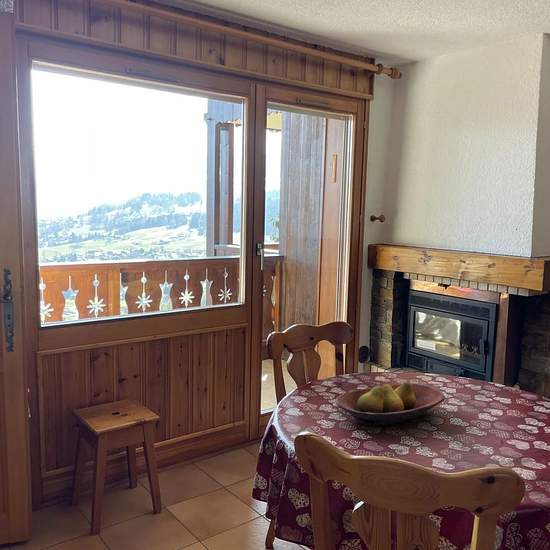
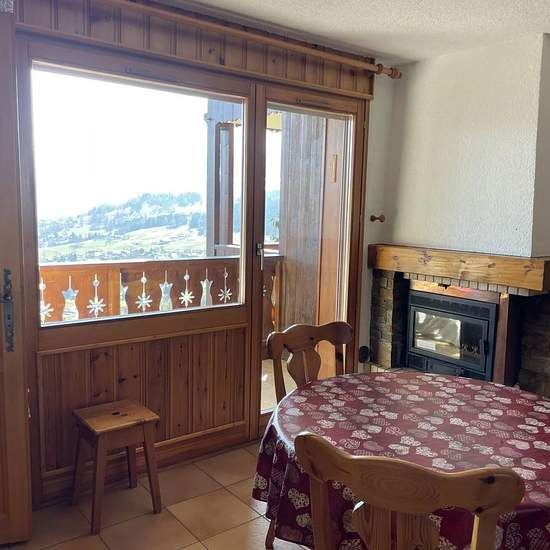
- fruit bowl [335,380,446,427]
